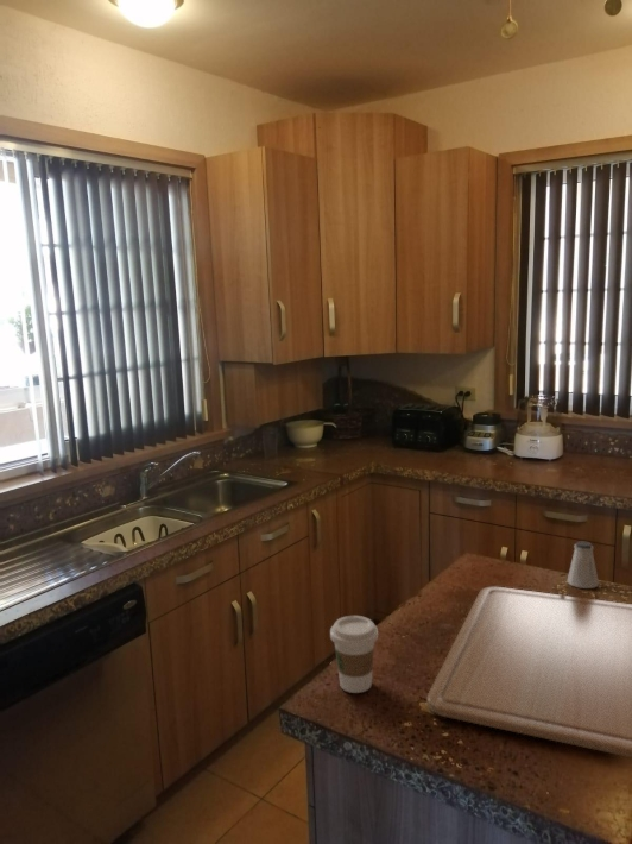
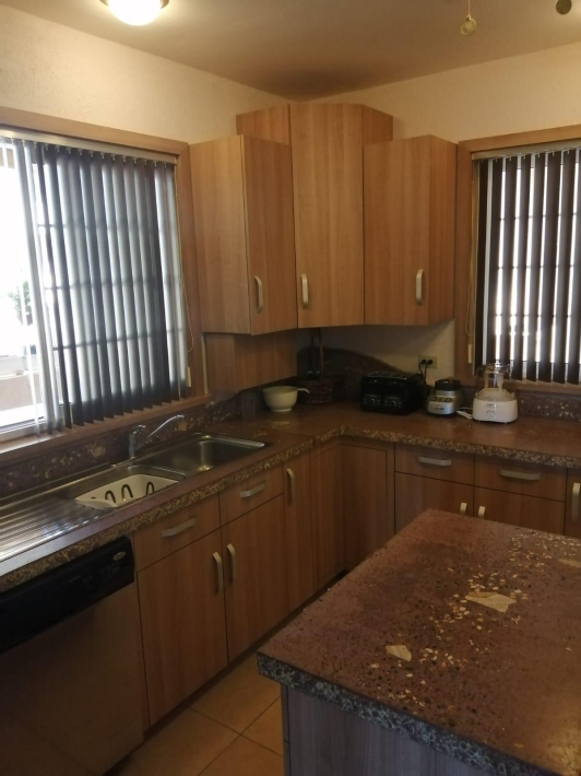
- saltshaker [567,540,600,590]
- coffee cup [329,615,379,694]
- chopping board [426,586,632,758]
